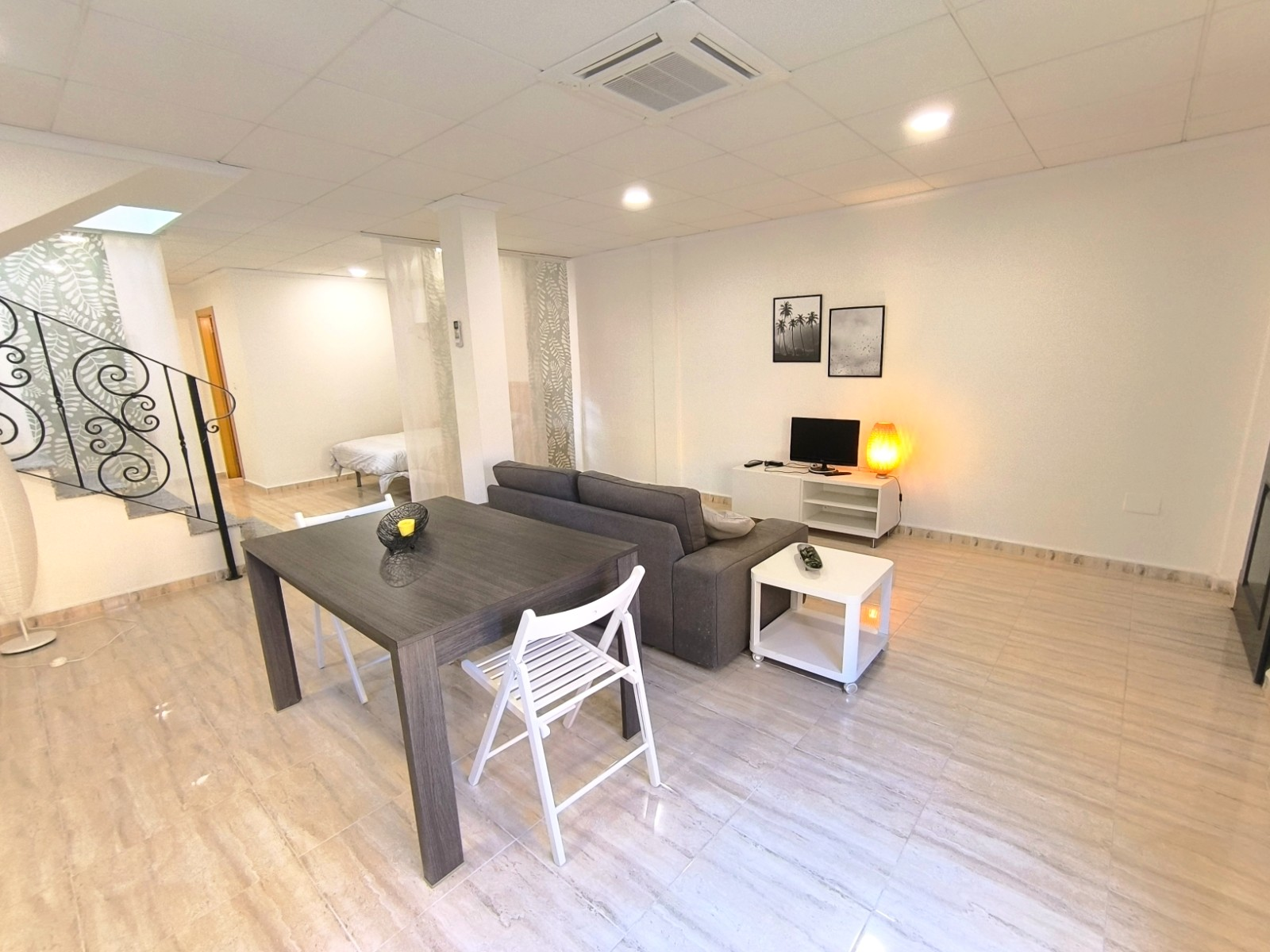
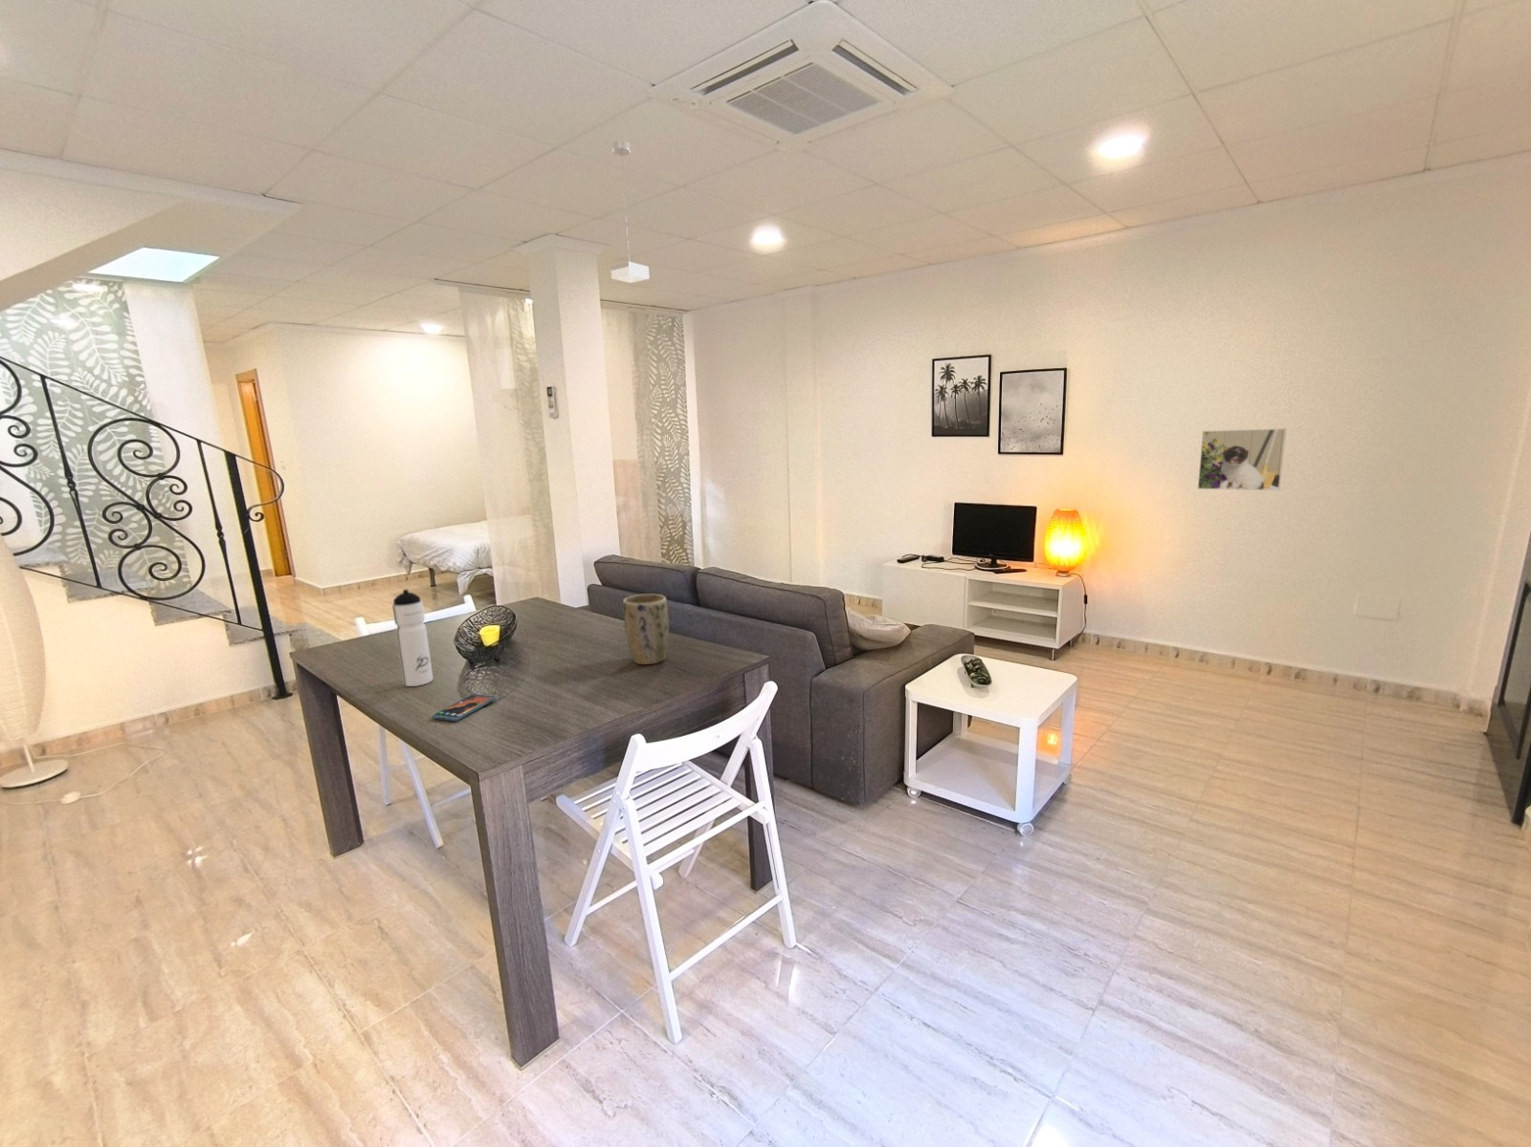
+ smartphone [430,693,498,722]
+ water bottle [392,589,434,687]
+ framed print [1197,428,1287,492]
+ pendant lamp [610,140,650,284]
+ plant pot [622,594,670,665]
